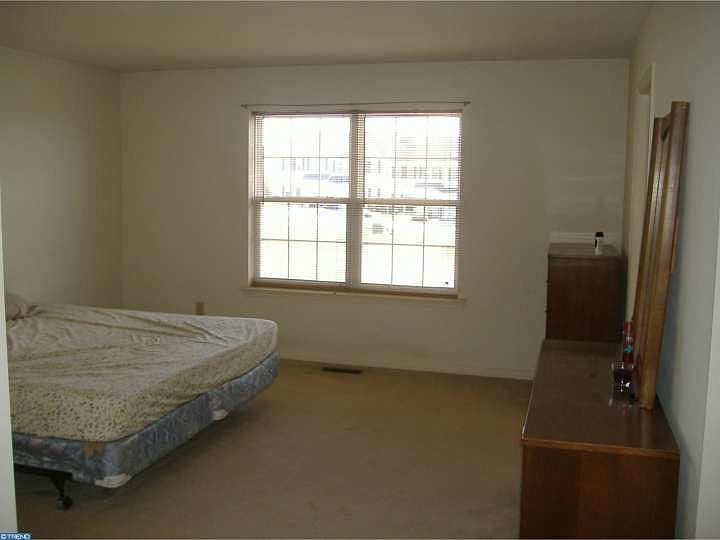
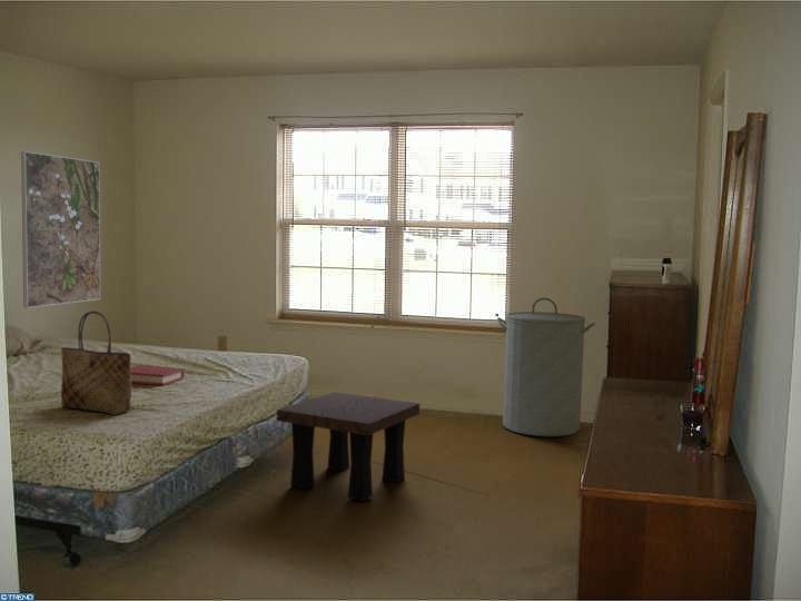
+ tote bag [60,309,132,416]
+ hardback book [130,364,186,386]
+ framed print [20,150,101,308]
+ side table [276,391,421,502]
+ laundry hamper [496,296,596,437]
